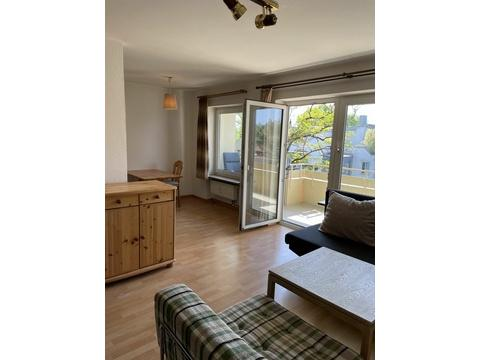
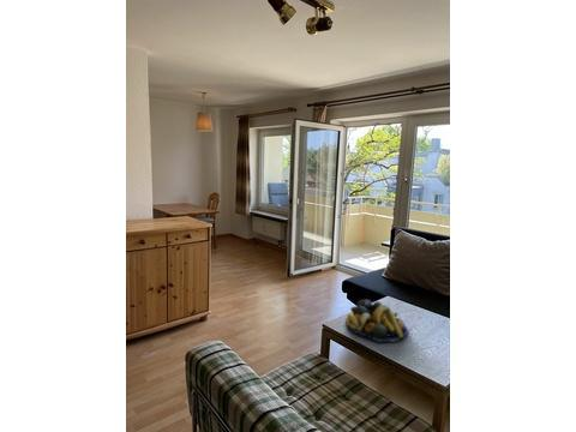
+ fruit bowl [344,299,409,343]
